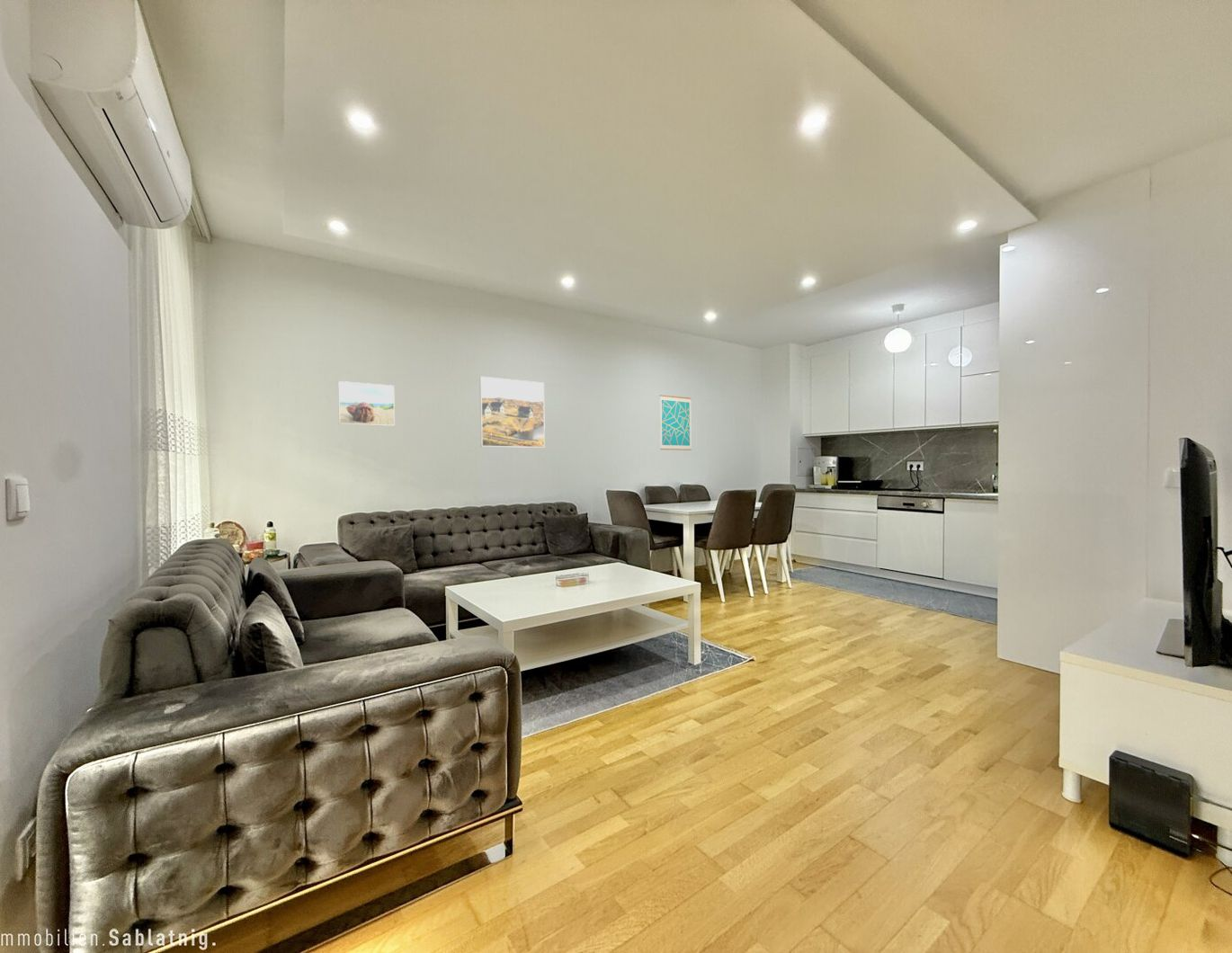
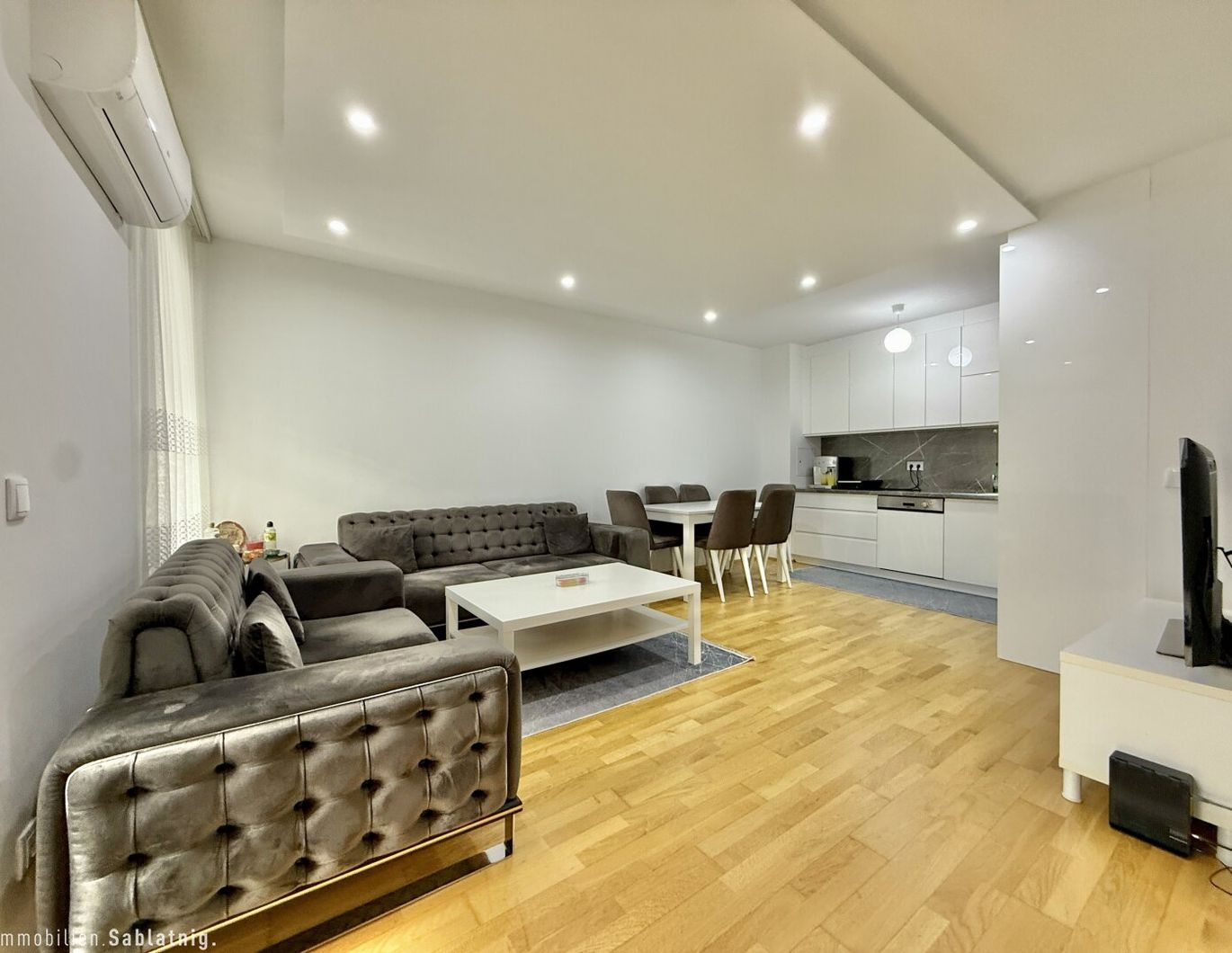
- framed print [478,376,546,449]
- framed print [337,380,396,427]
- wall art [659,394,692,451]
